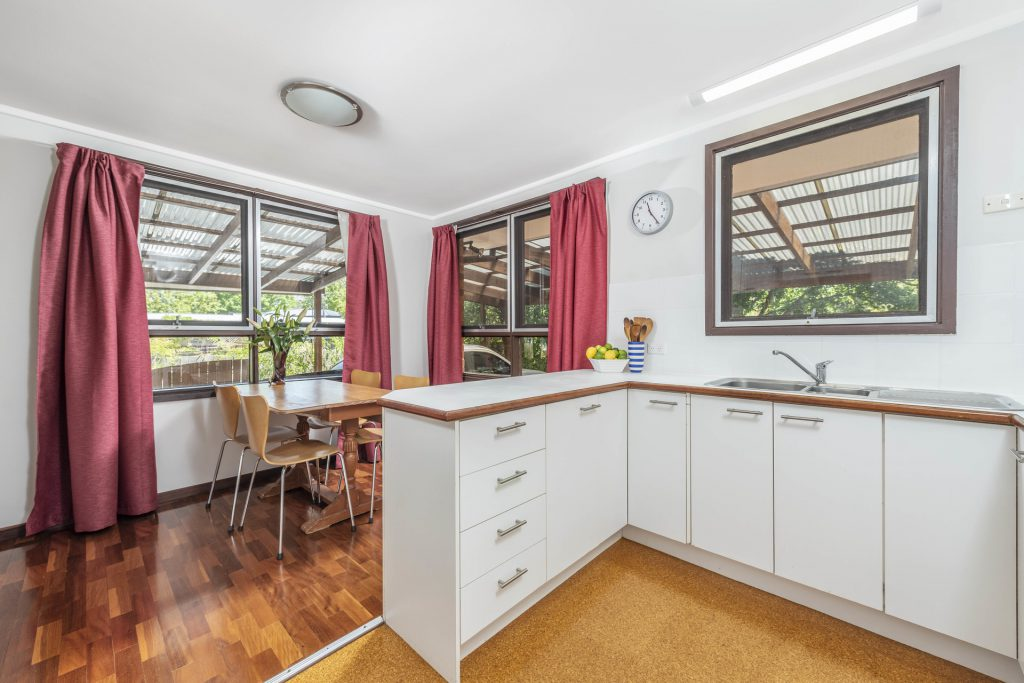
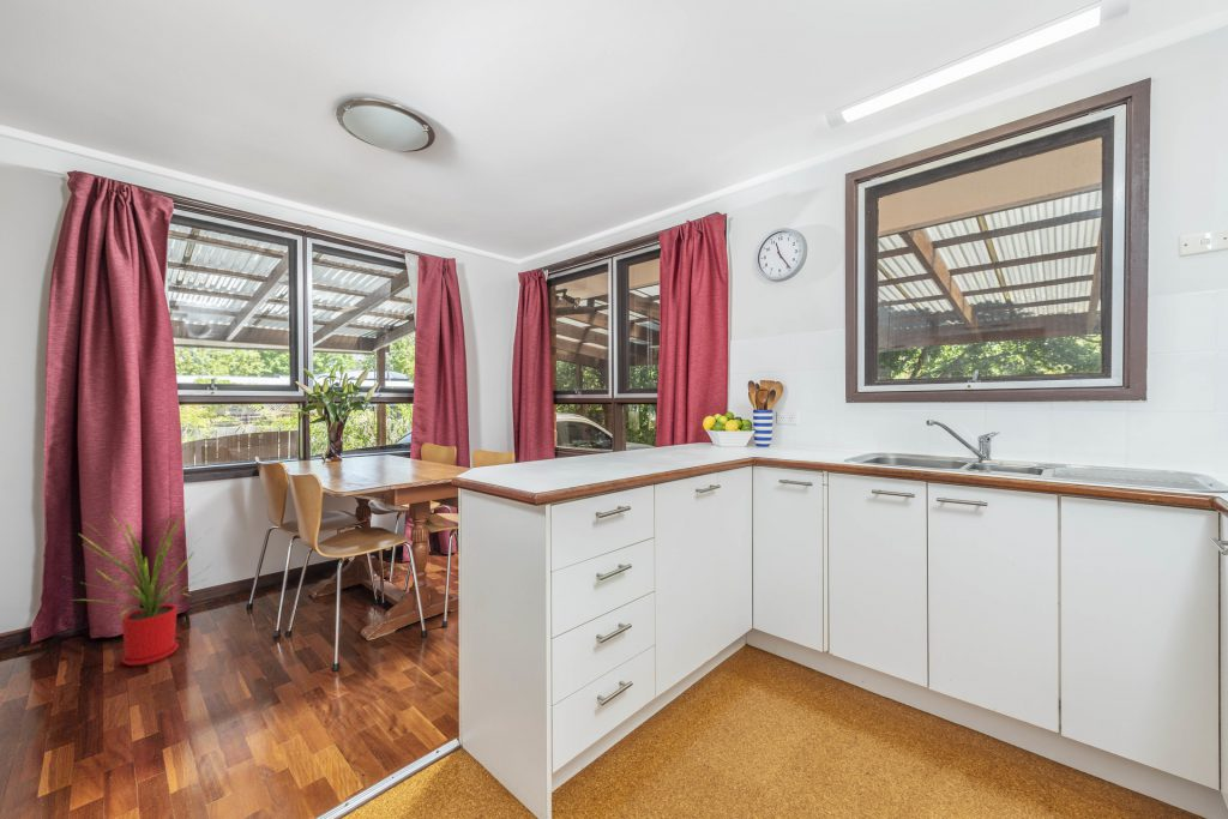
+ house plant [64,506,213,667]
